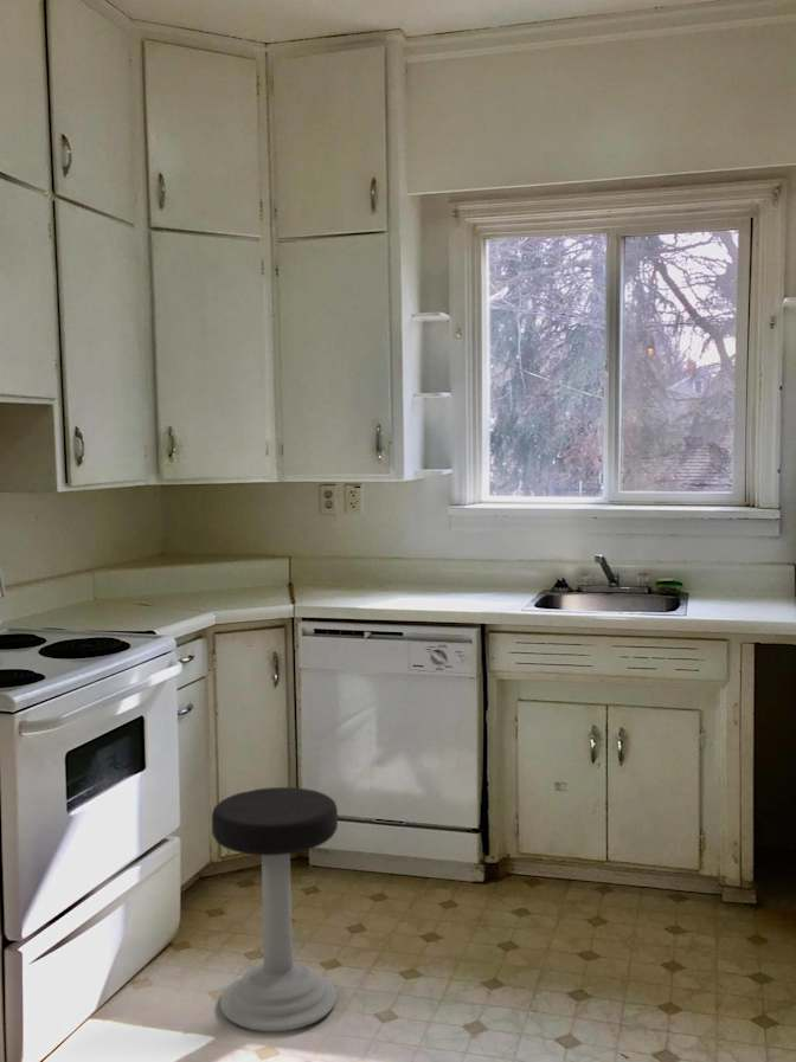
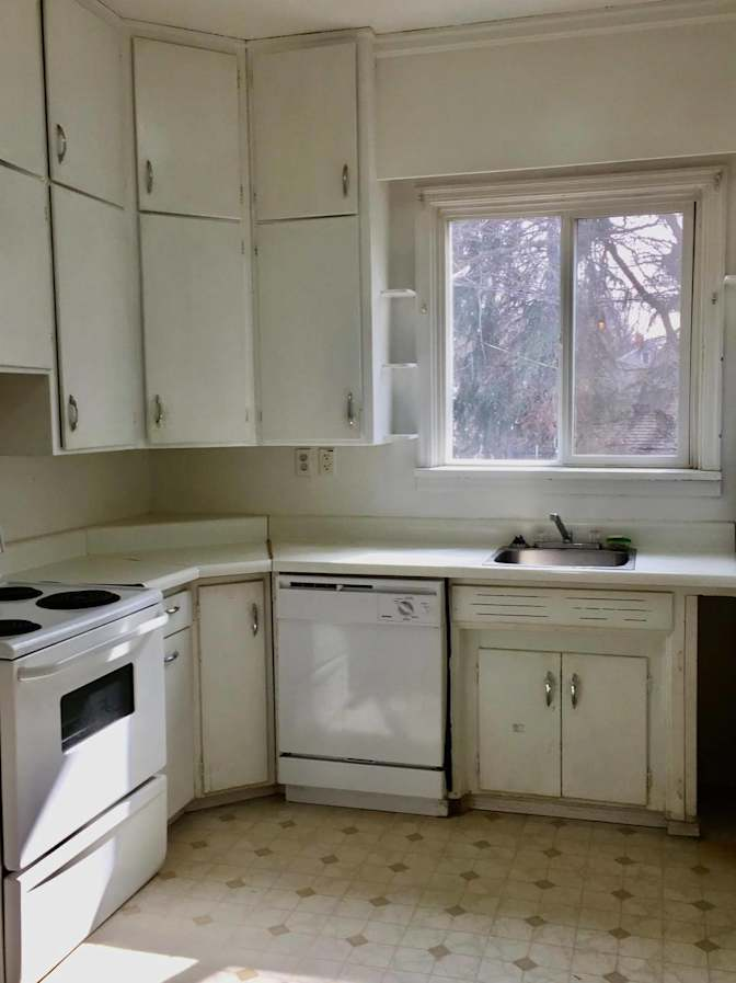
- stool [211,786,339,1032]
